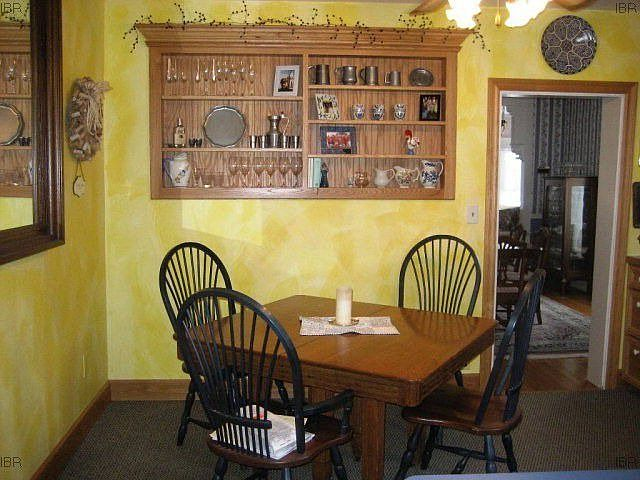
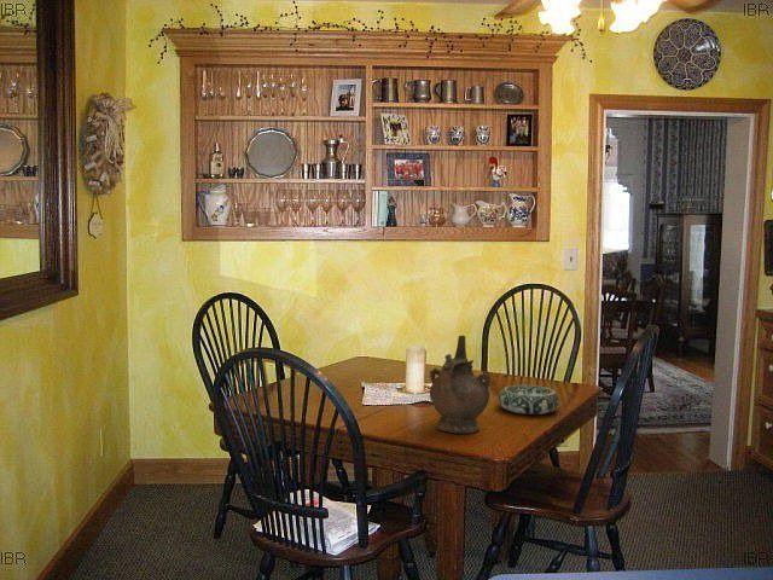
+ decorative bowl [498,384,560,416]
+ ceremonial vessel [429,335,492,435]
